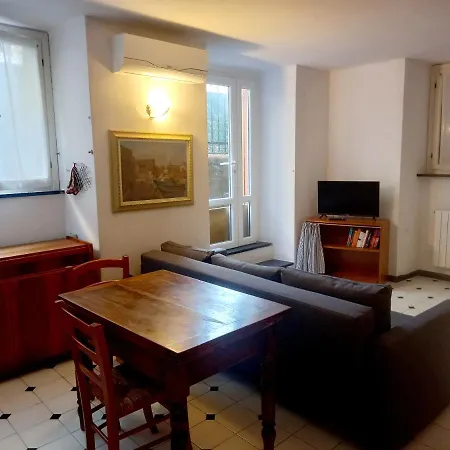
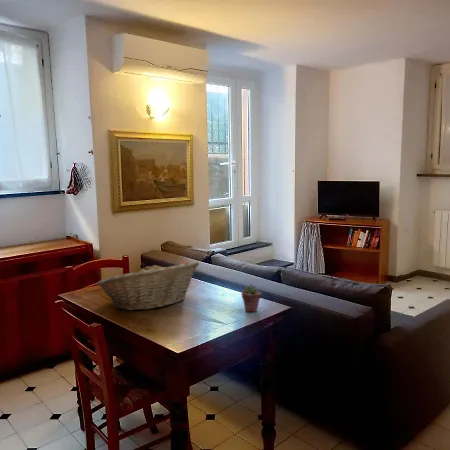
+ potted succulent [241,283,263,313]
+ fruit basket [96,260,200,311]
